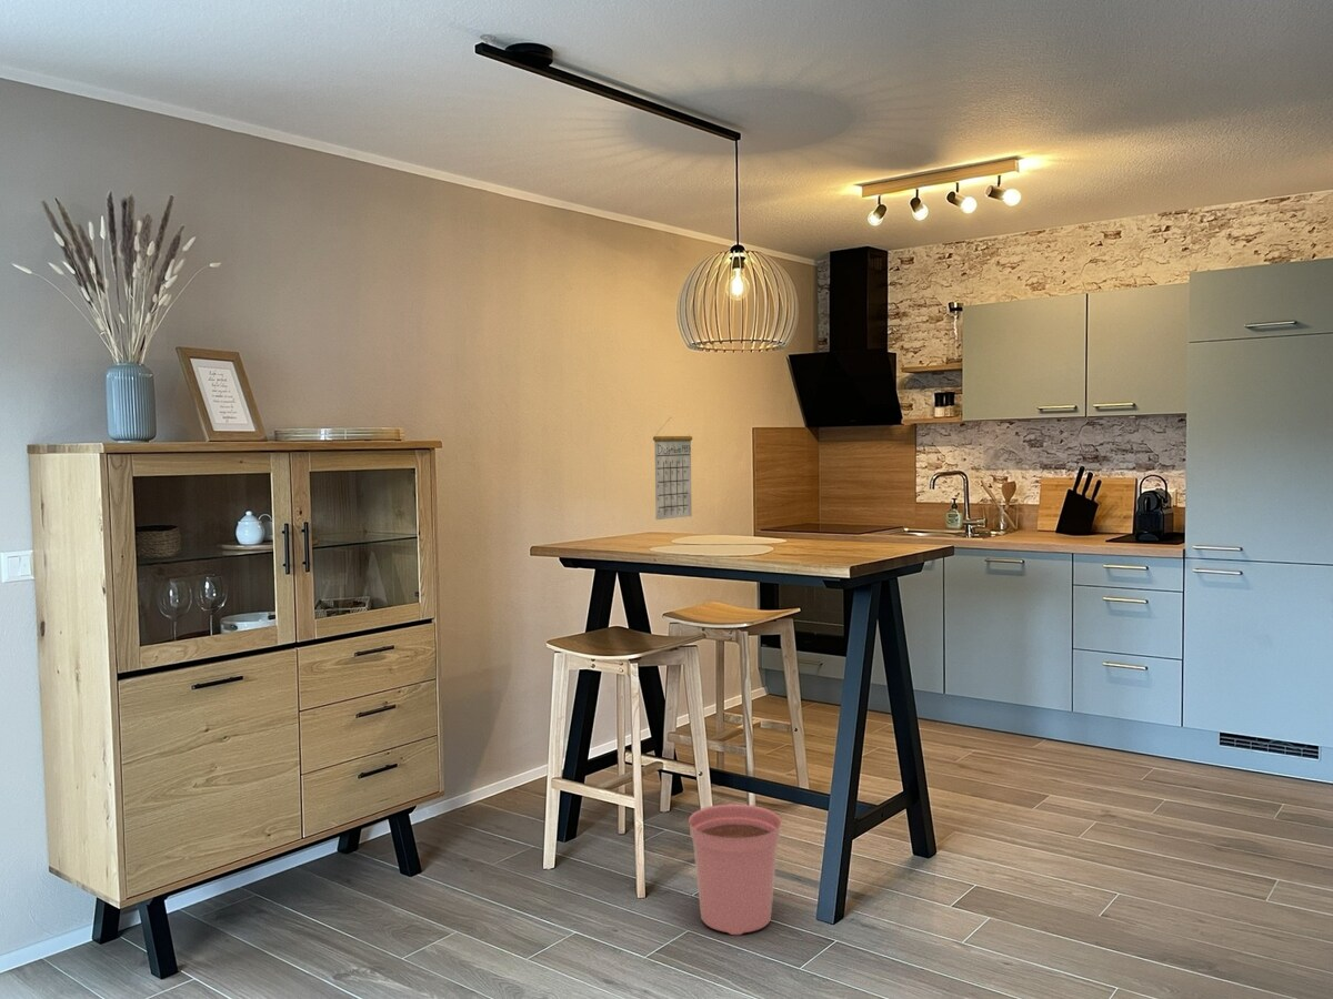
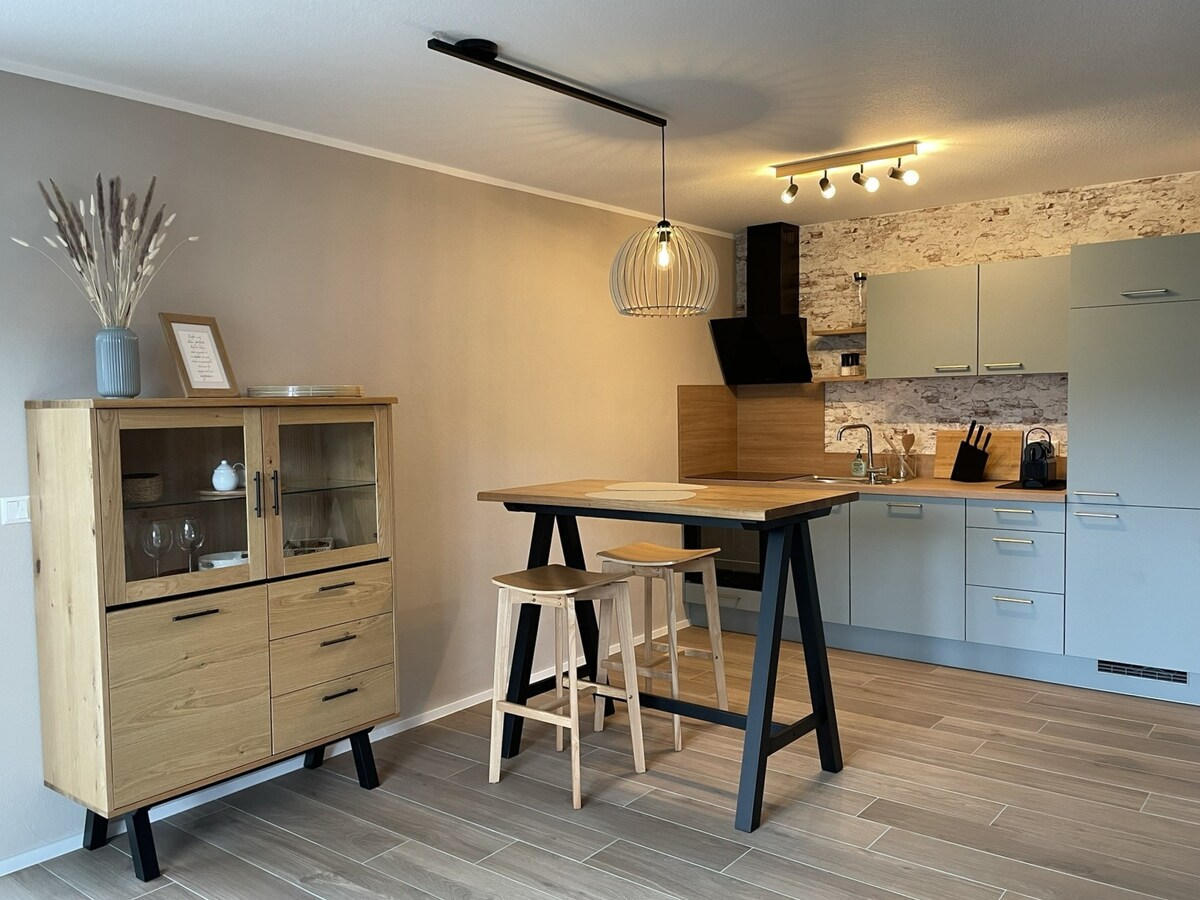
- plant pot [688,803,782,936]
- calendar [652,417,693,521]
